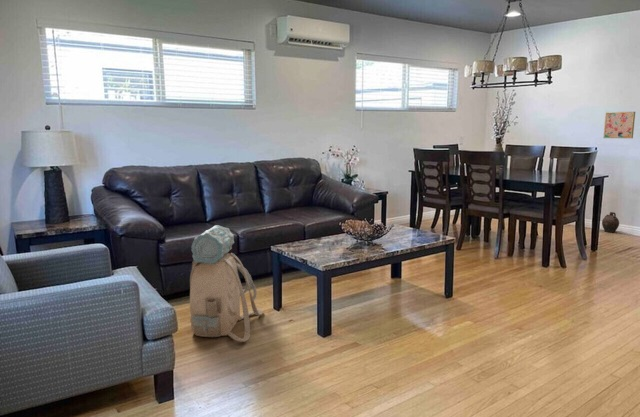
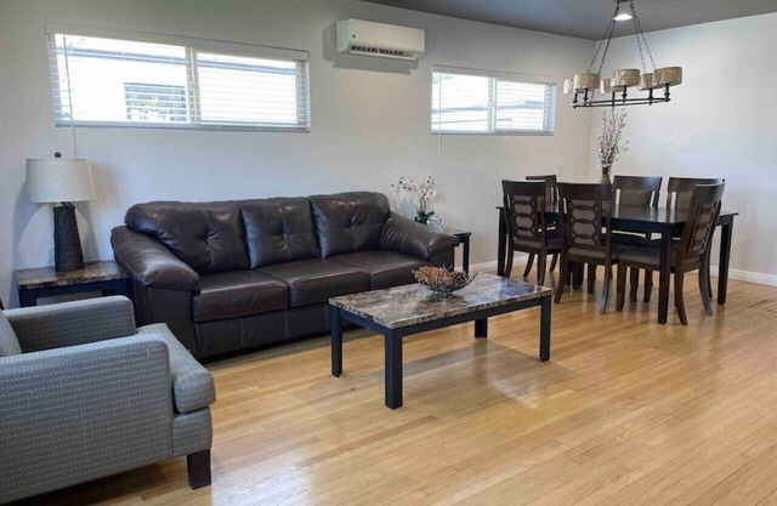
- wall art [603,111,636,139]
- backpack [189,224,264,343]
- ceramic jug [601,211,620,233]
